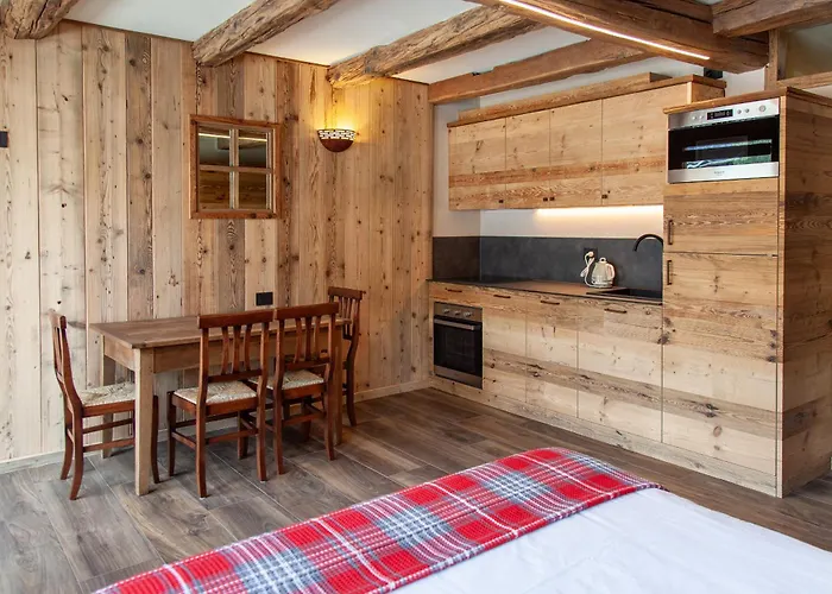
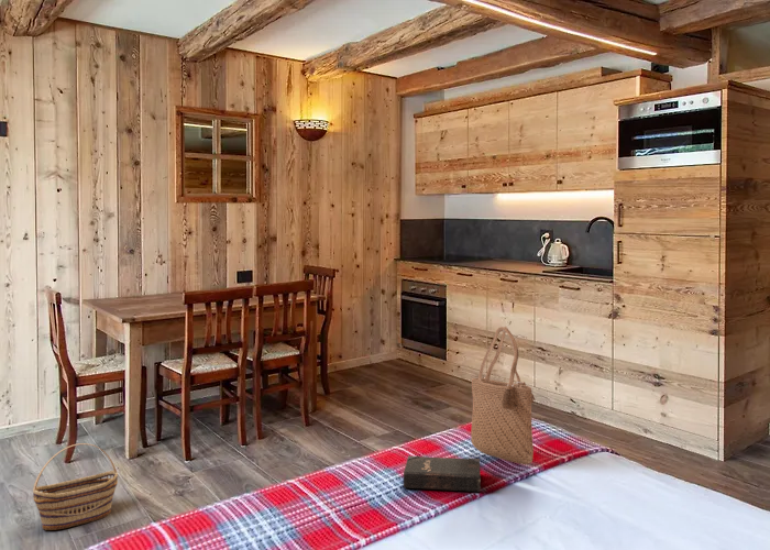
+ tote bag [470,326,536,465]
+ hardback book [403,454,482,493]
+ basket [32,442,119,531]
